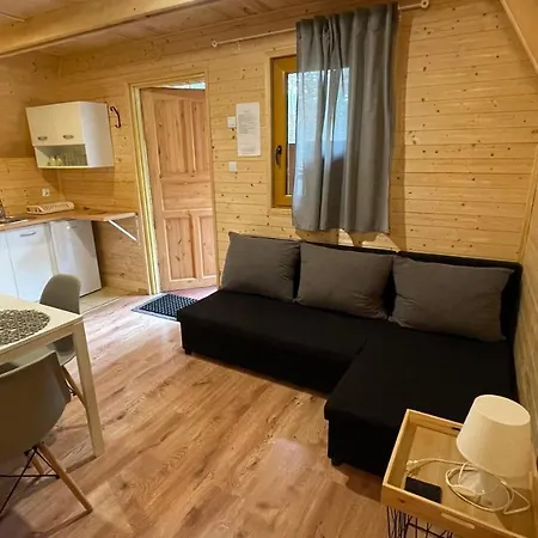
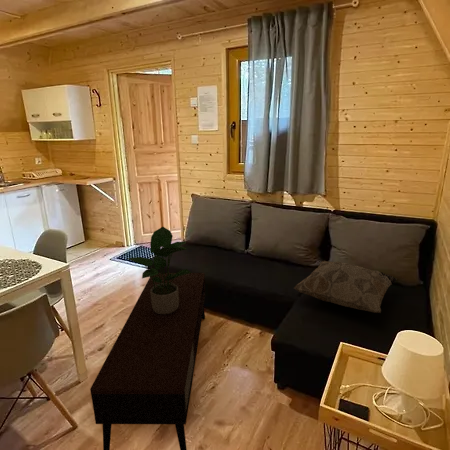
+ potted plant [125,226,192,314]
+ decorative pillow [293,260,397,314]
+ coffee table [89,272,206,450]
